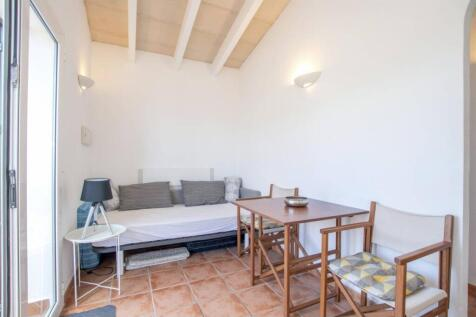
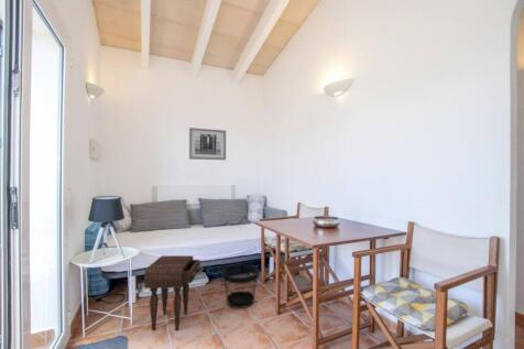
+ wall art [188,127,227,161]
+ nightstand [143,254,205,331]
+ wastebasket [220,264,261,309]
